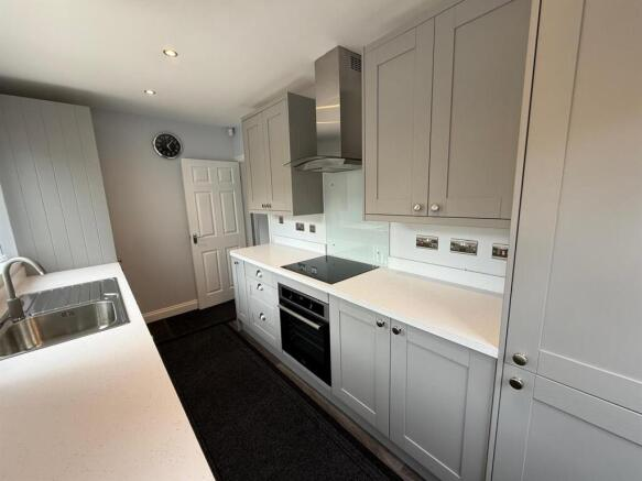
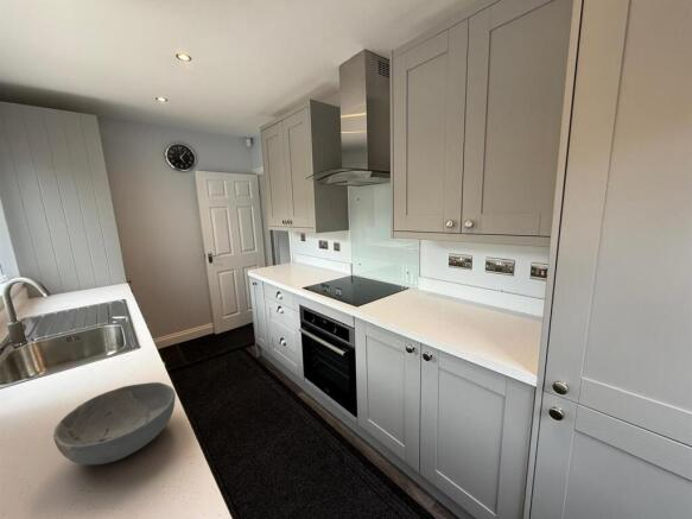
+ bowl [52,381,177,466]
